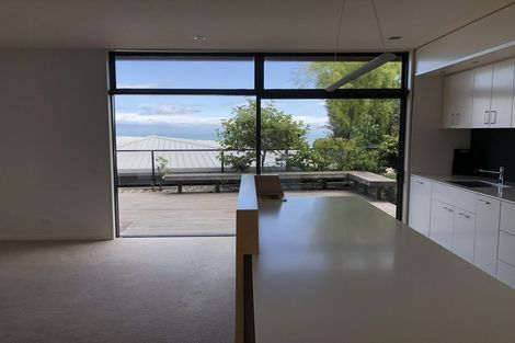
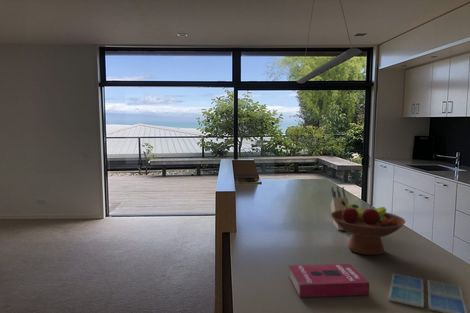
+ knife block [330,186,350,231]
+ drink coaster [388,273,468,313]
+ fruit bowl [330,200,406,256]
+ book [288,263,370,298]
